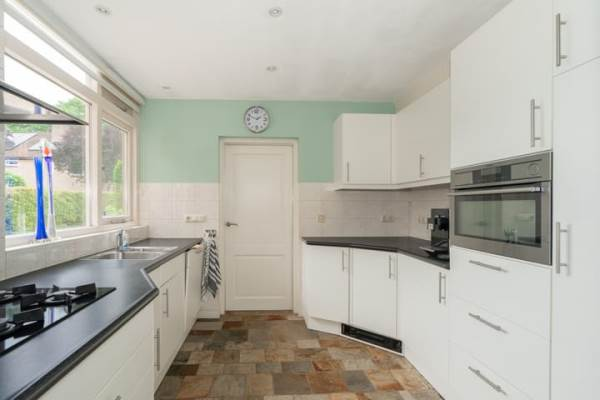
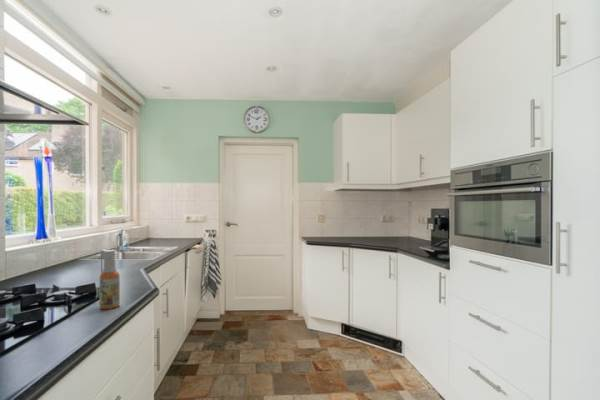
+ spray bottle [99,249,121,310]
